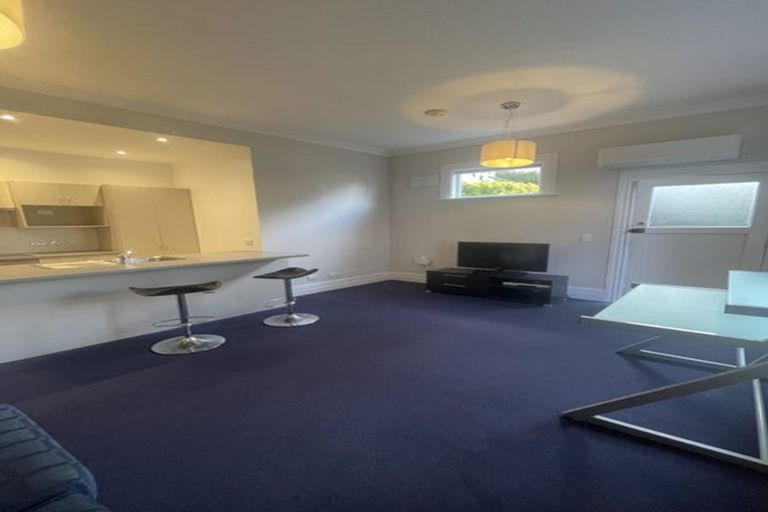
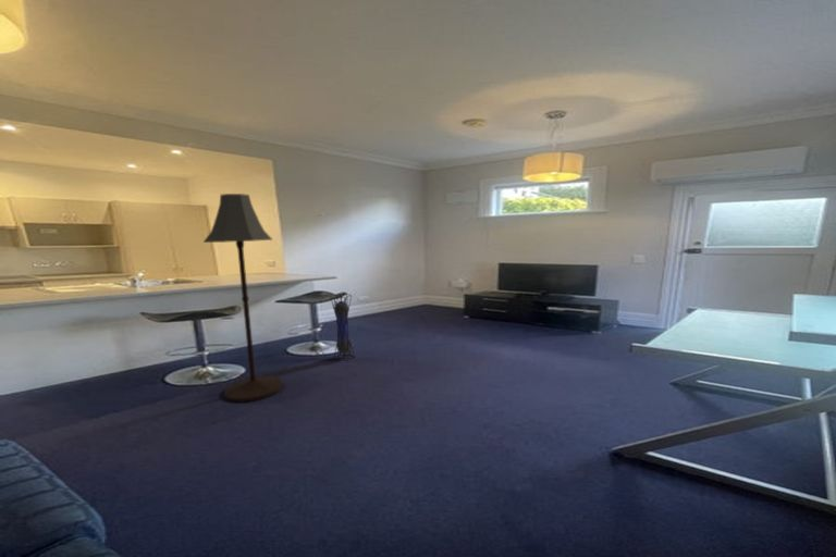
+ lantern [329,293,356,362]
+ floor lamp [202,193,283,404]
